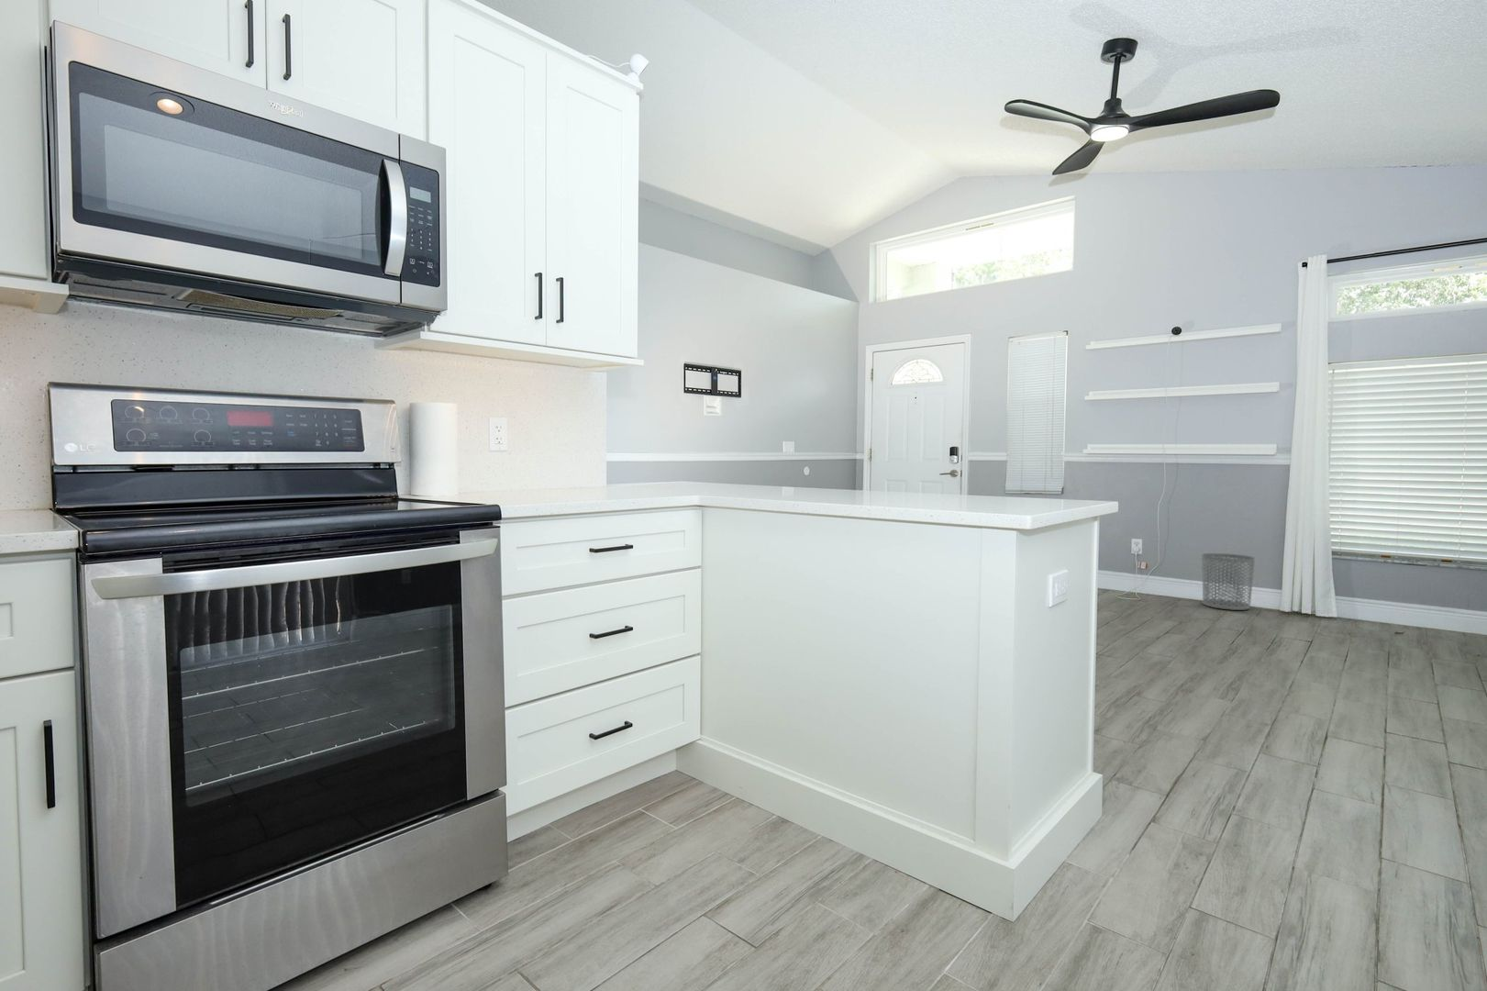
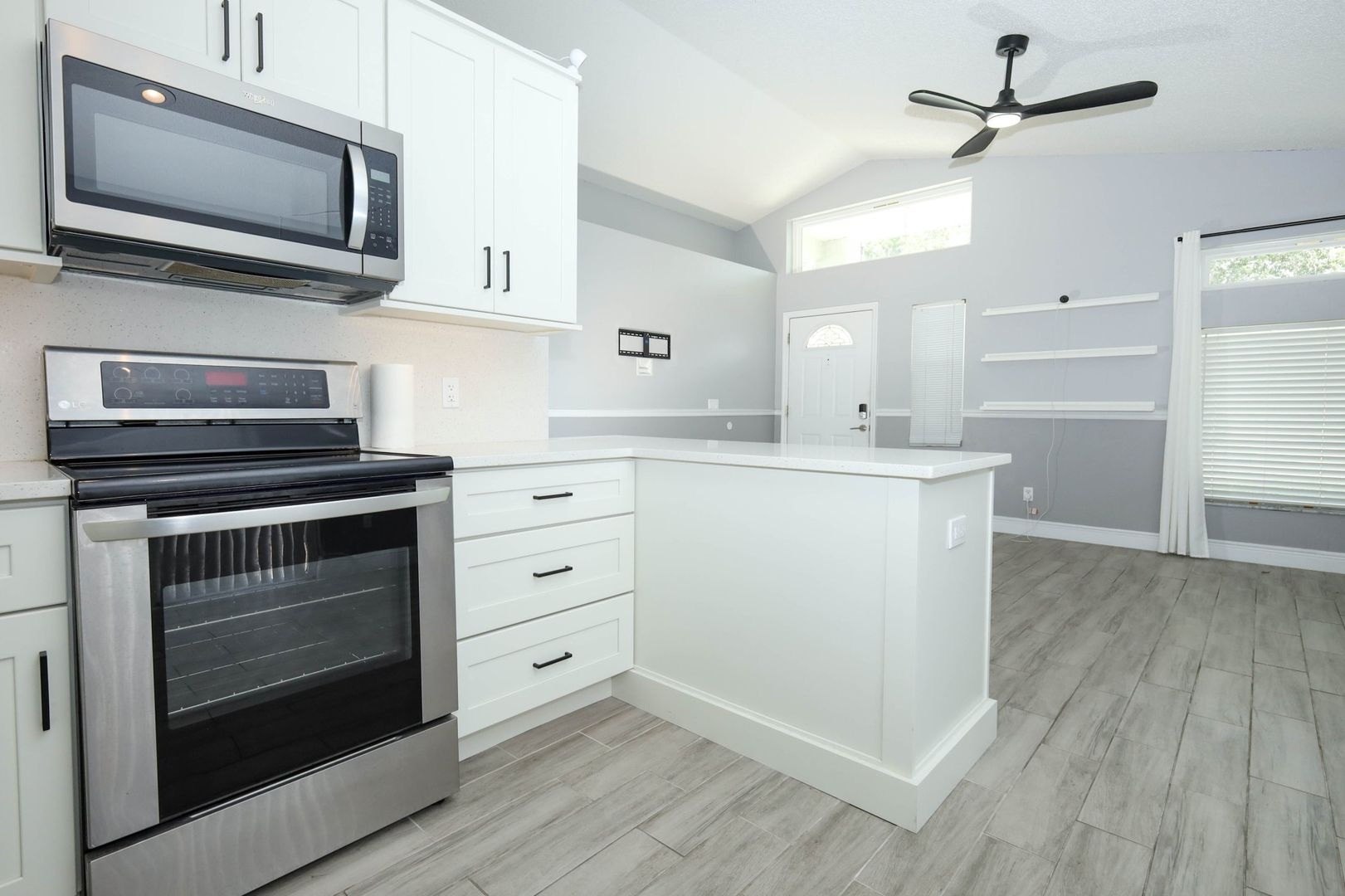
- waste bin [1201,552,1256,612]
